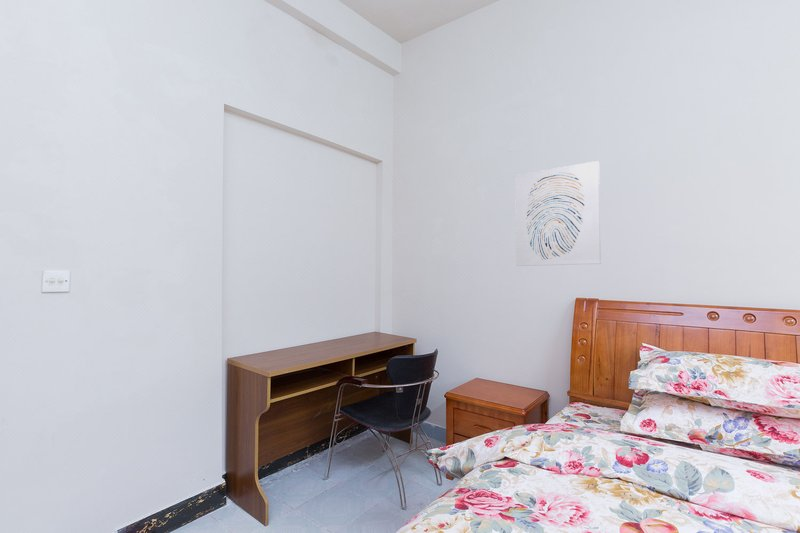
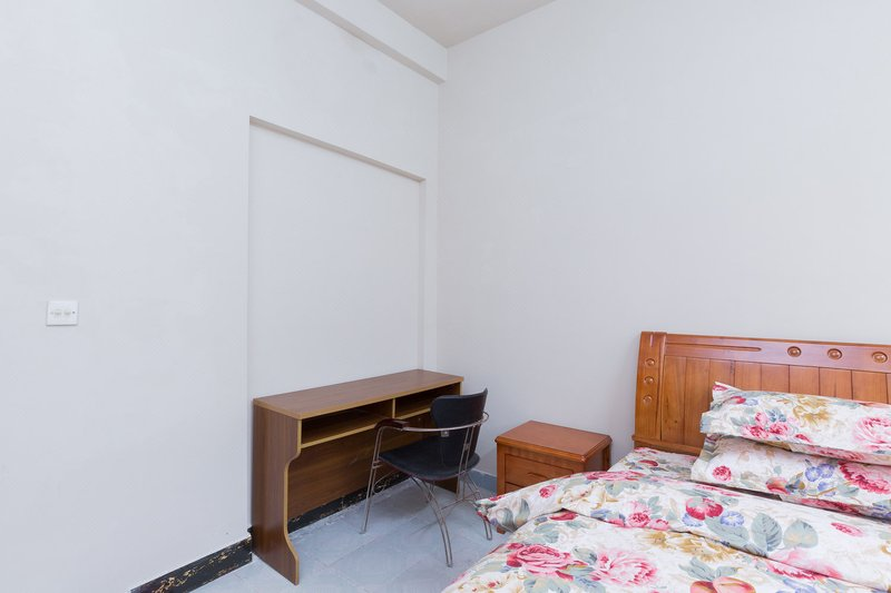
- wall art [514,160,602,267]
